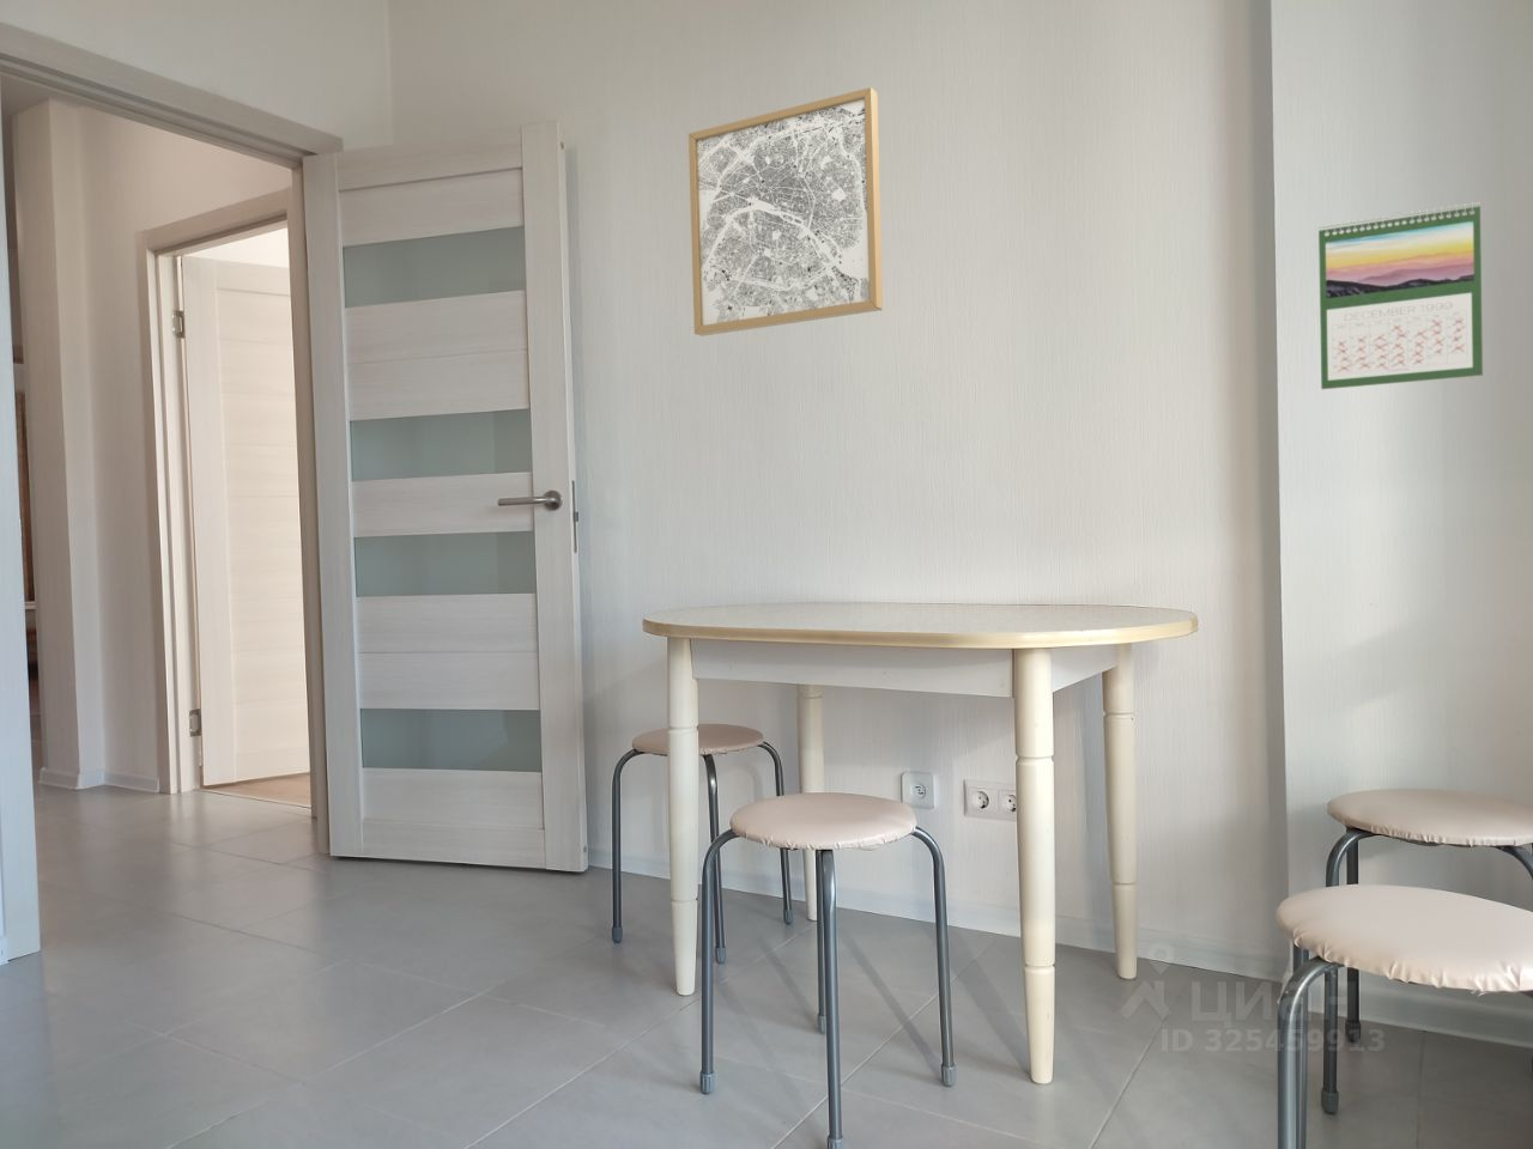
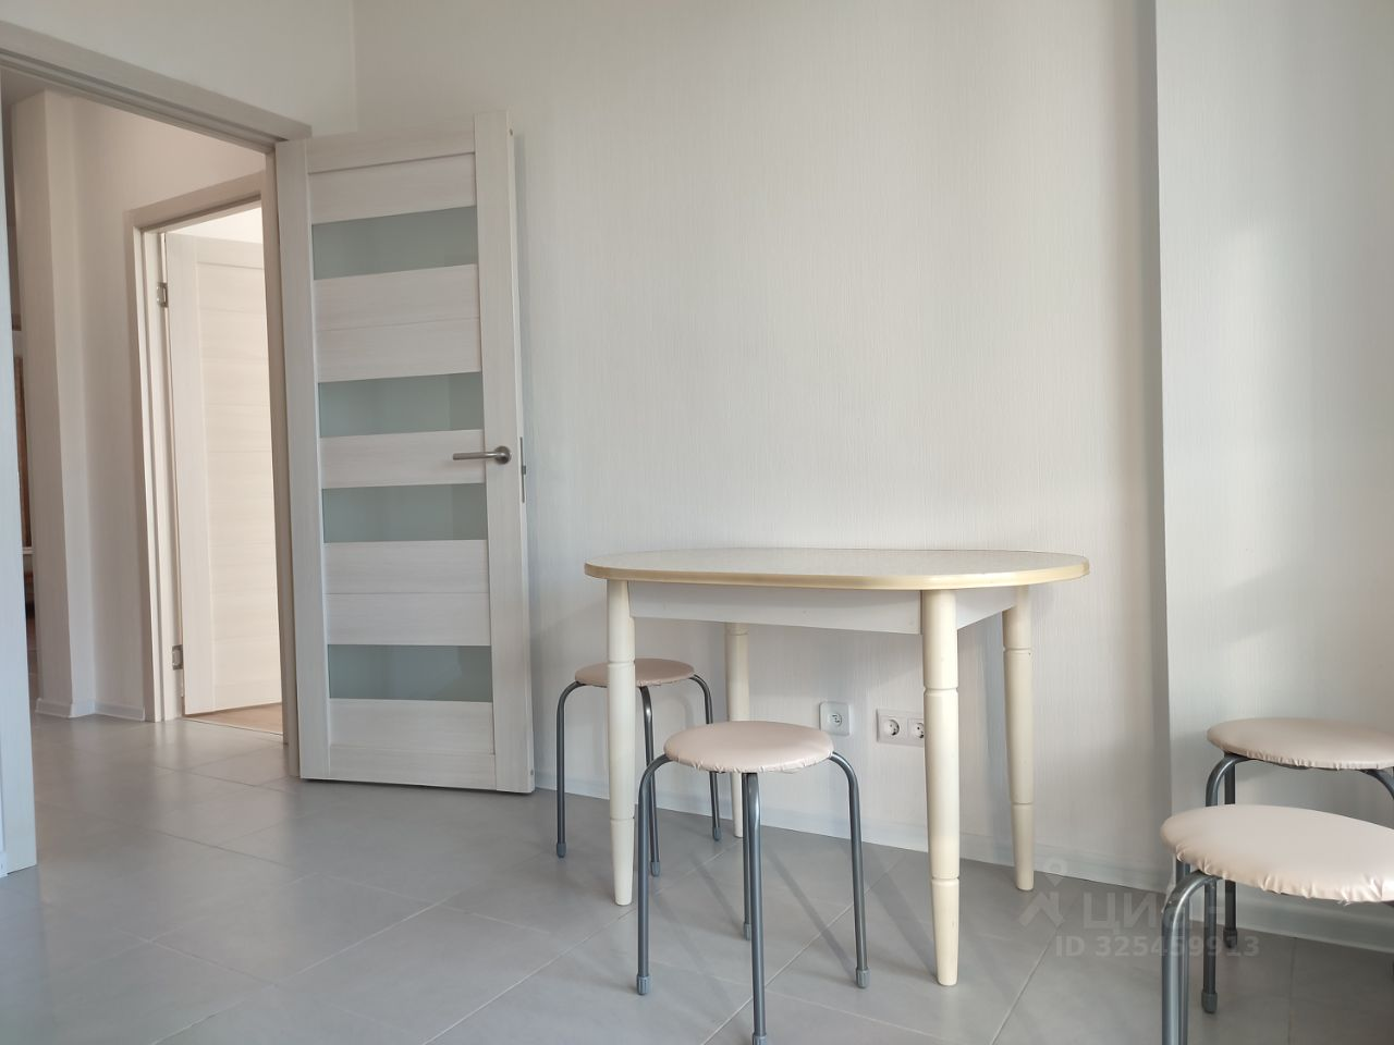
- calendar [1317,202,1484,390]
- wall art [688,86,884,338]
